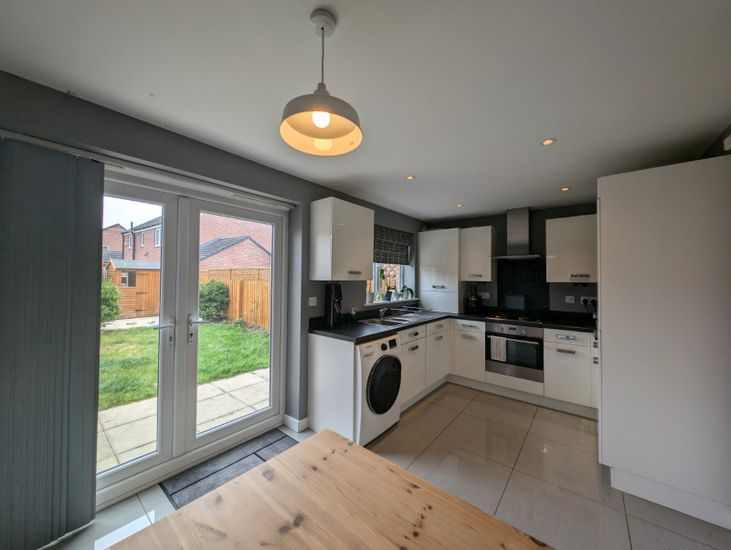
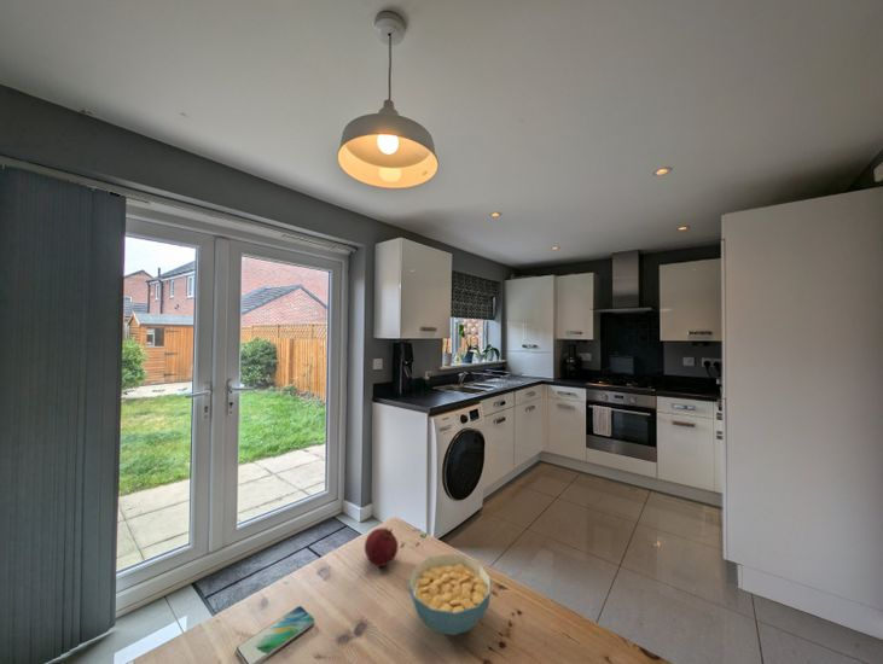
+ fruit [364,526,400,567]
+ cereal bowl [407,553,492,636]
+ smartphone [234,605,315,664]
